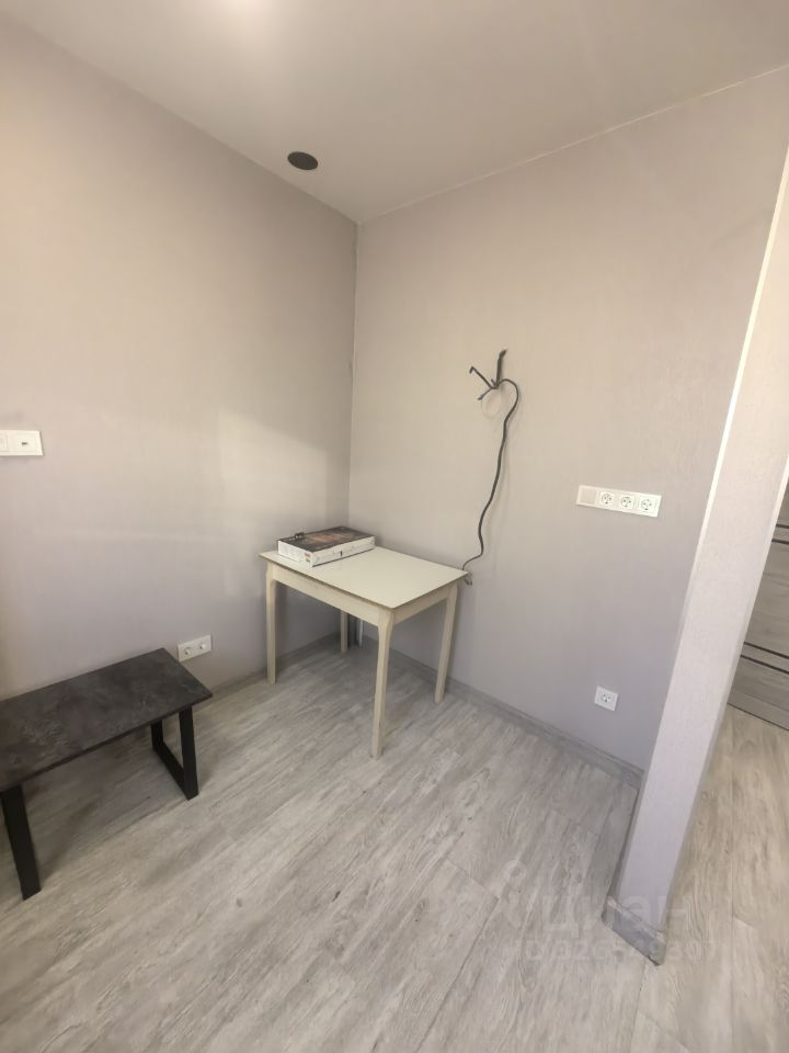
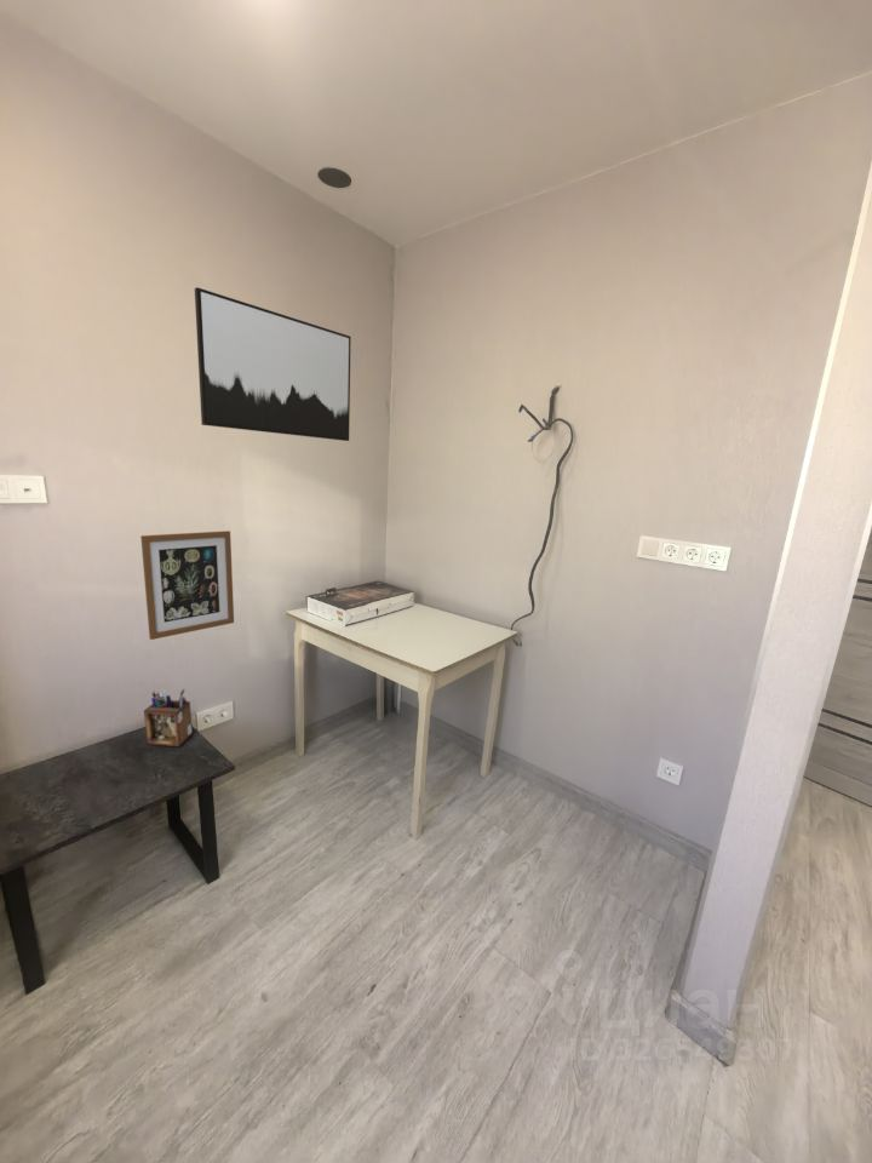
+ wall art [194,286,352,442]
+ desk organizer [143,688,194,747]
+ wall art [139,529,235,641]
